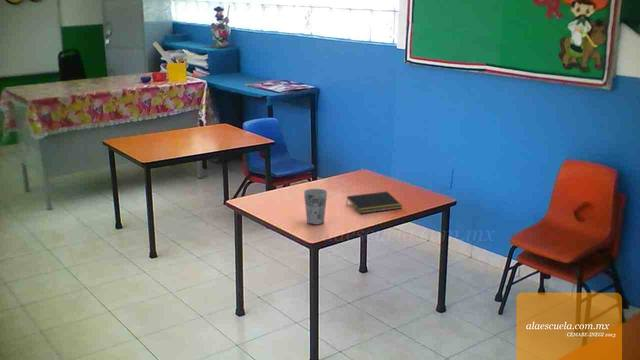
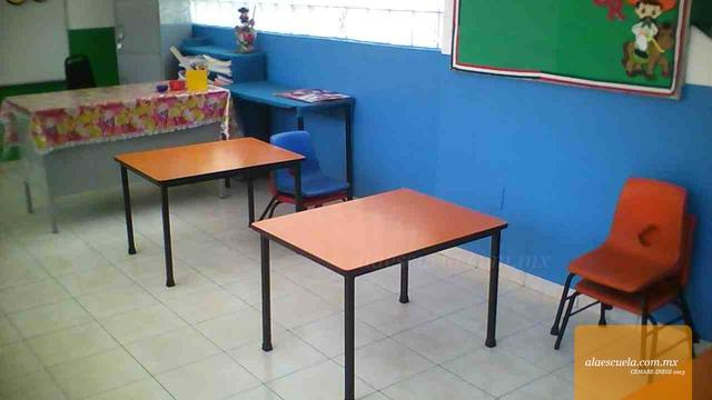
- notepad [345,191,403,214]
- cup [303,188,328,226]
